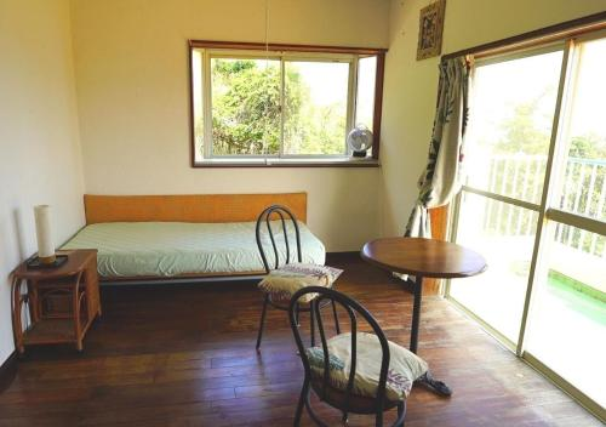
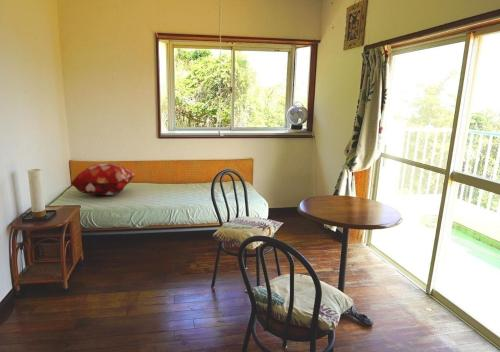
+ decorative pillow [70,163,136,196]
